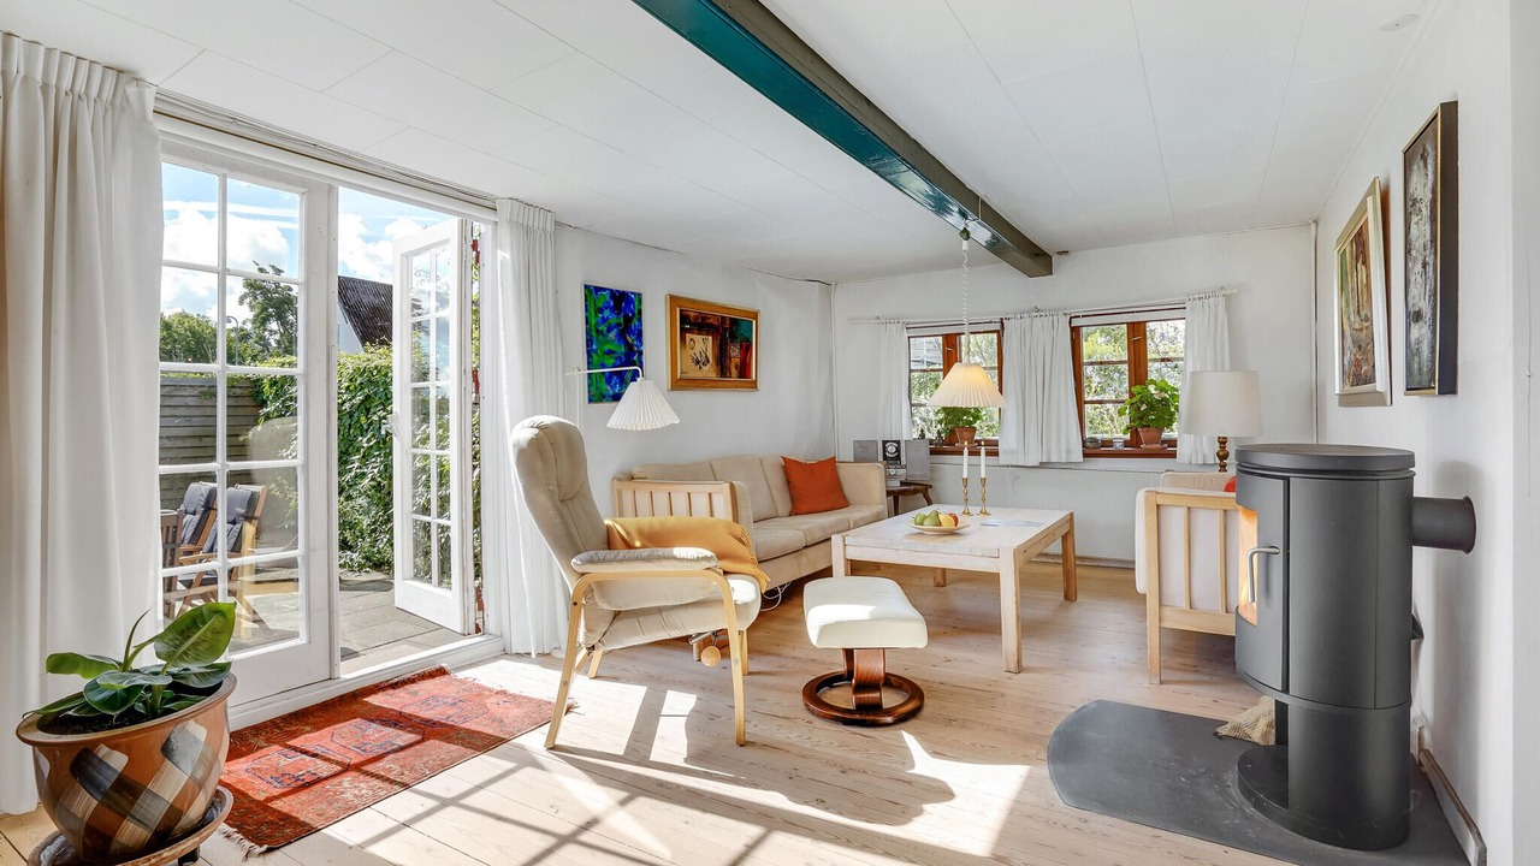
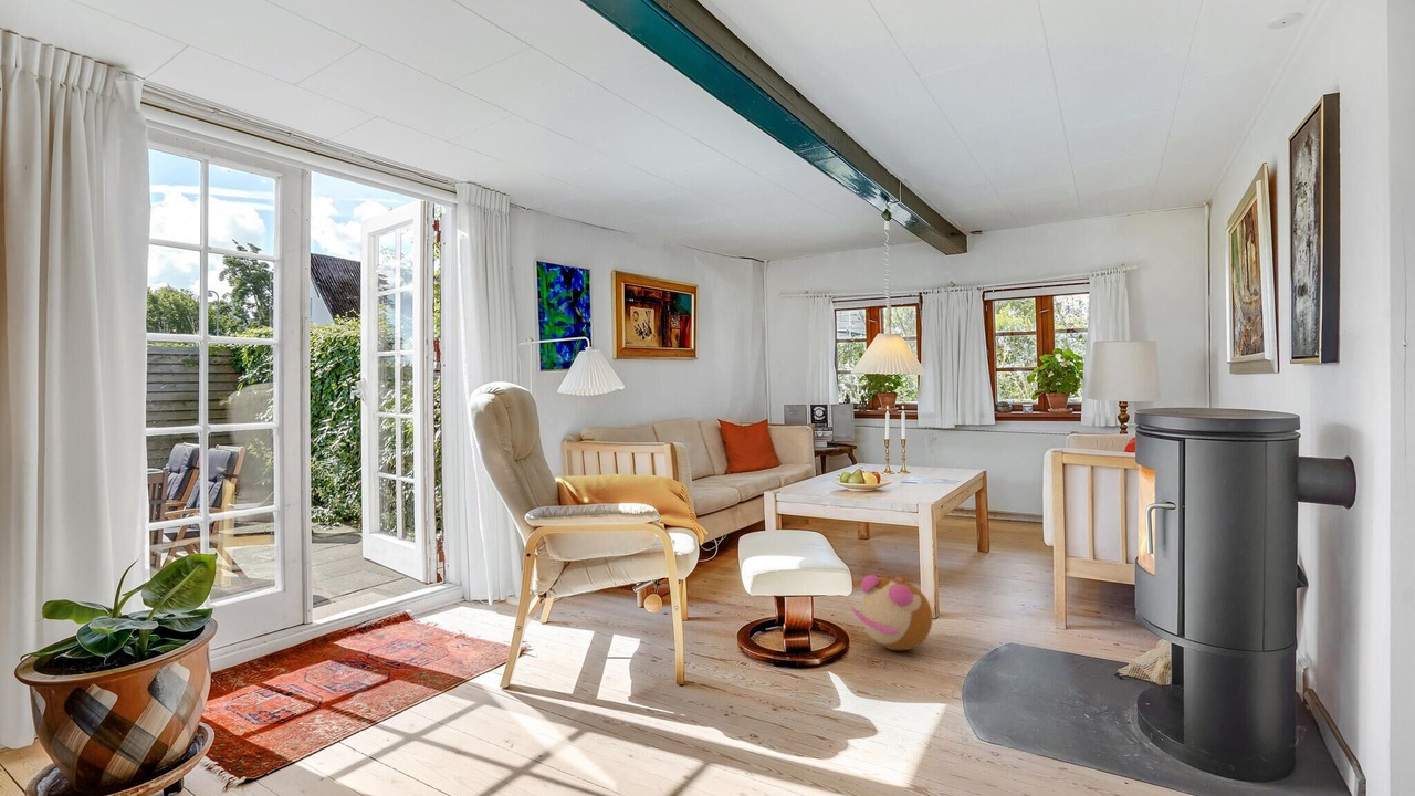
+ plush toy [849,574,934,651]
